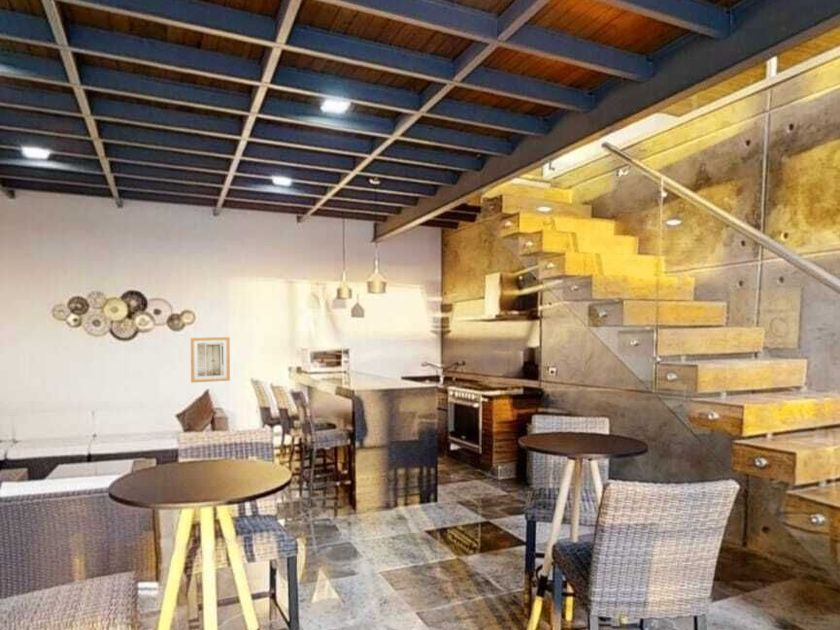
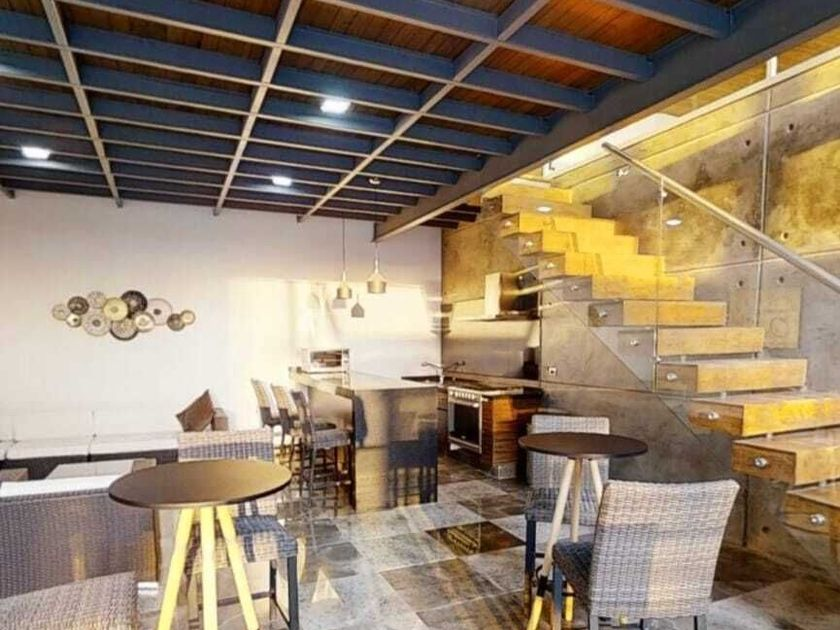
- wall art [190,336,231,384]
